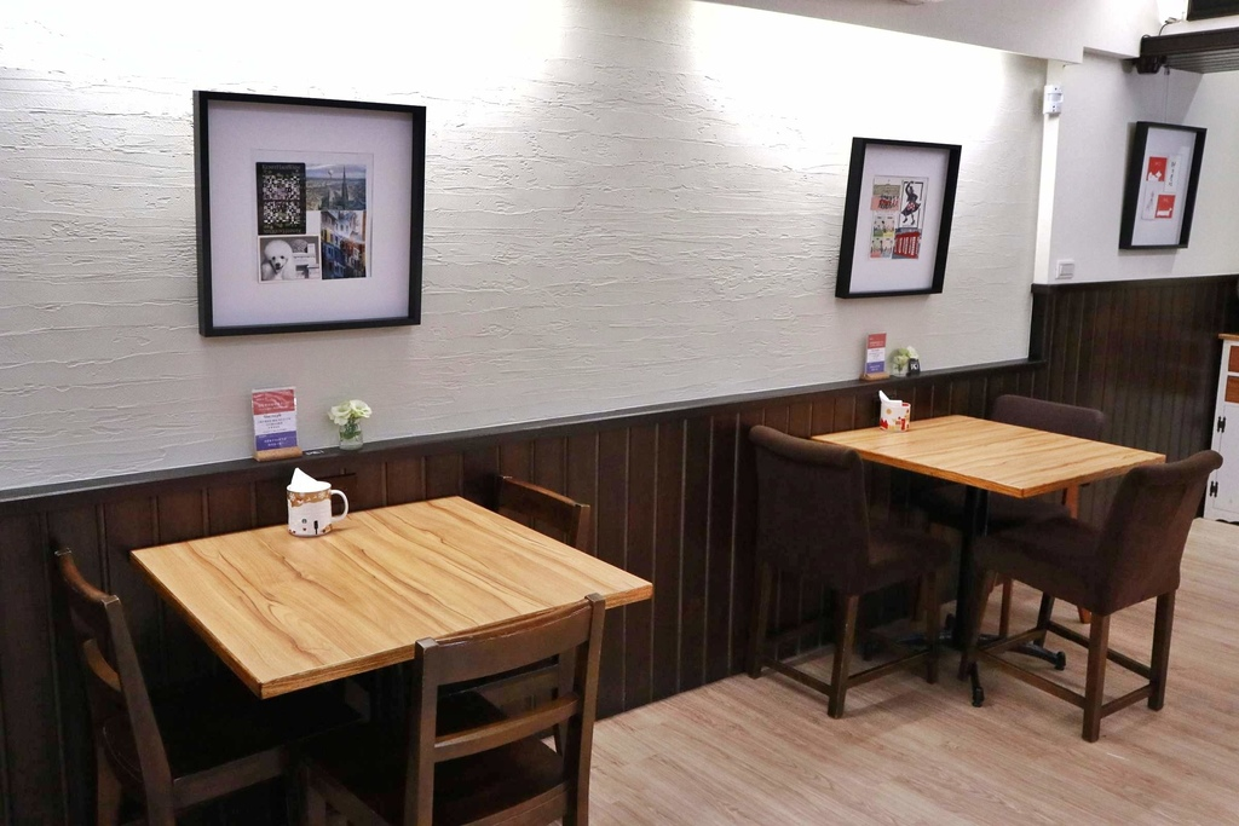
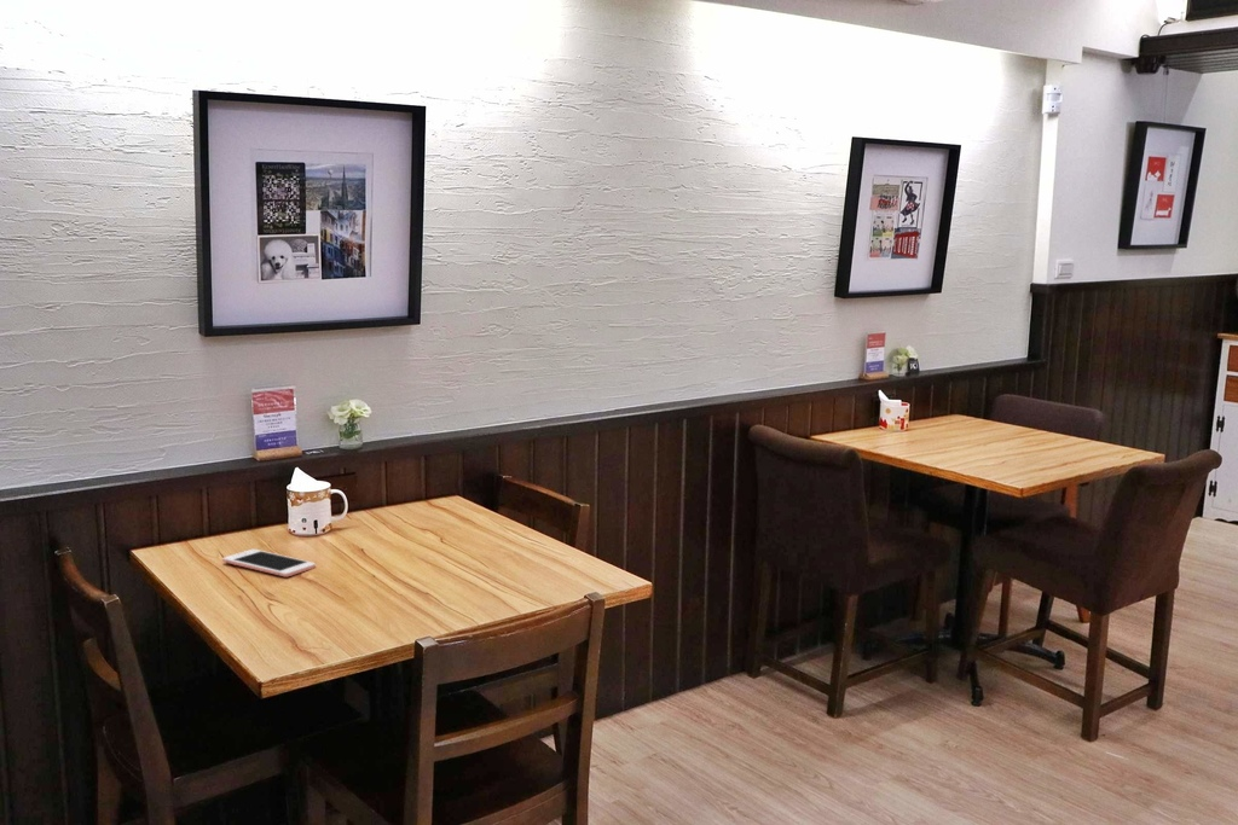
+ cell phone [221,548,317,579]
